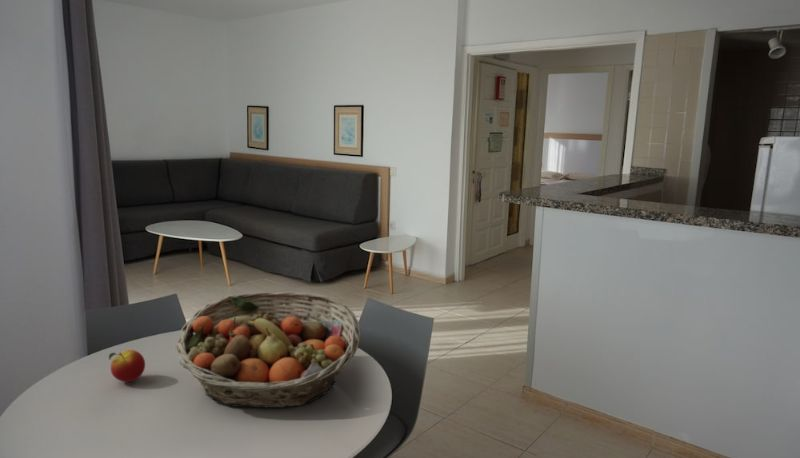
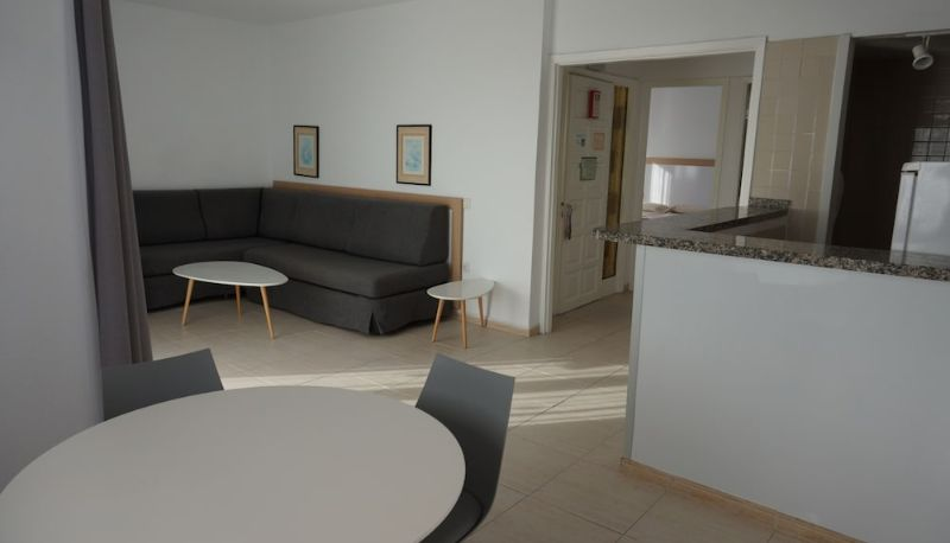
- fruit basket [174,291,362,409]
- apple [108,349,146,383]
